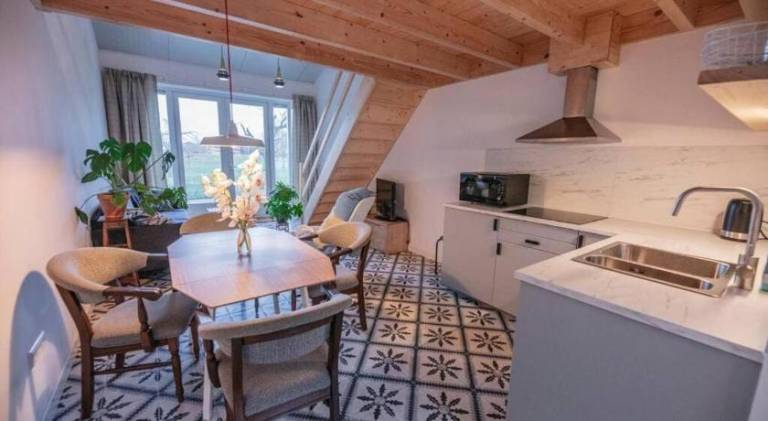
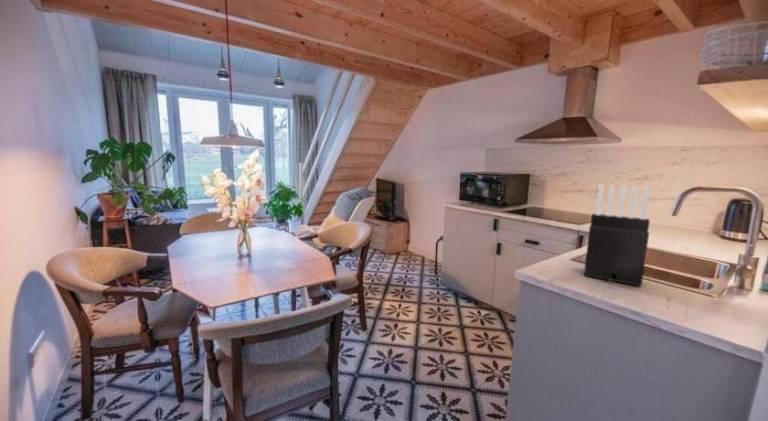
+ knife block [583,184,651,287]
